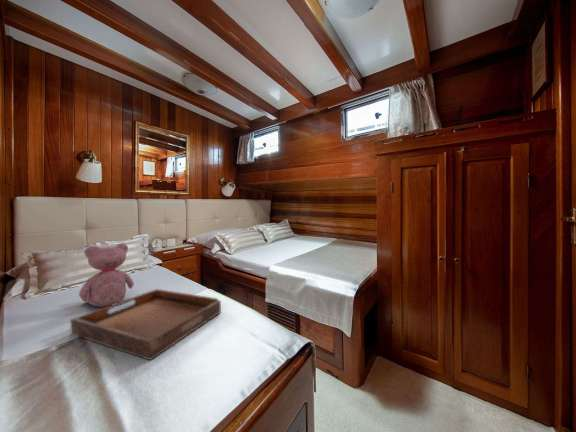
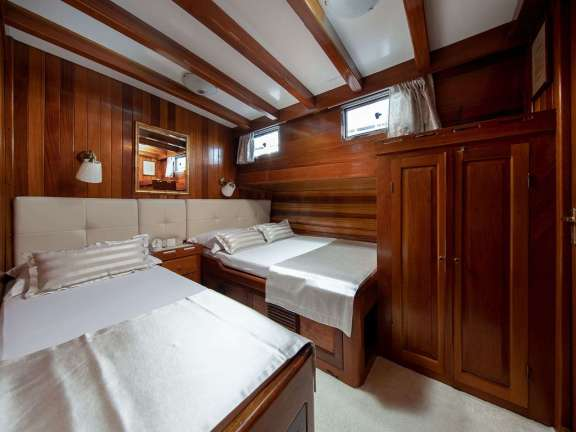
- serving tray [70,288,222,361]
- teddy bear [78,242,135,308]
